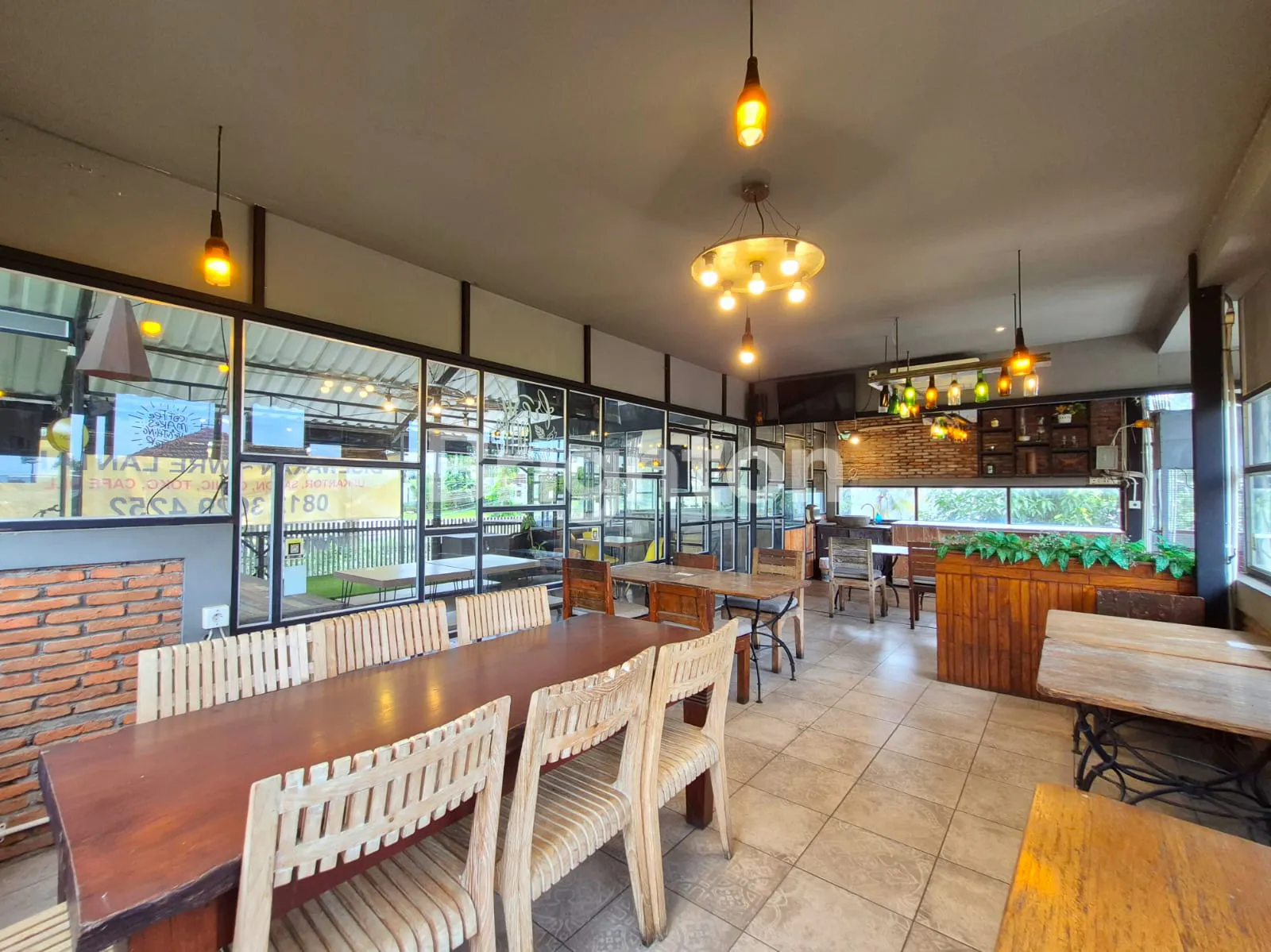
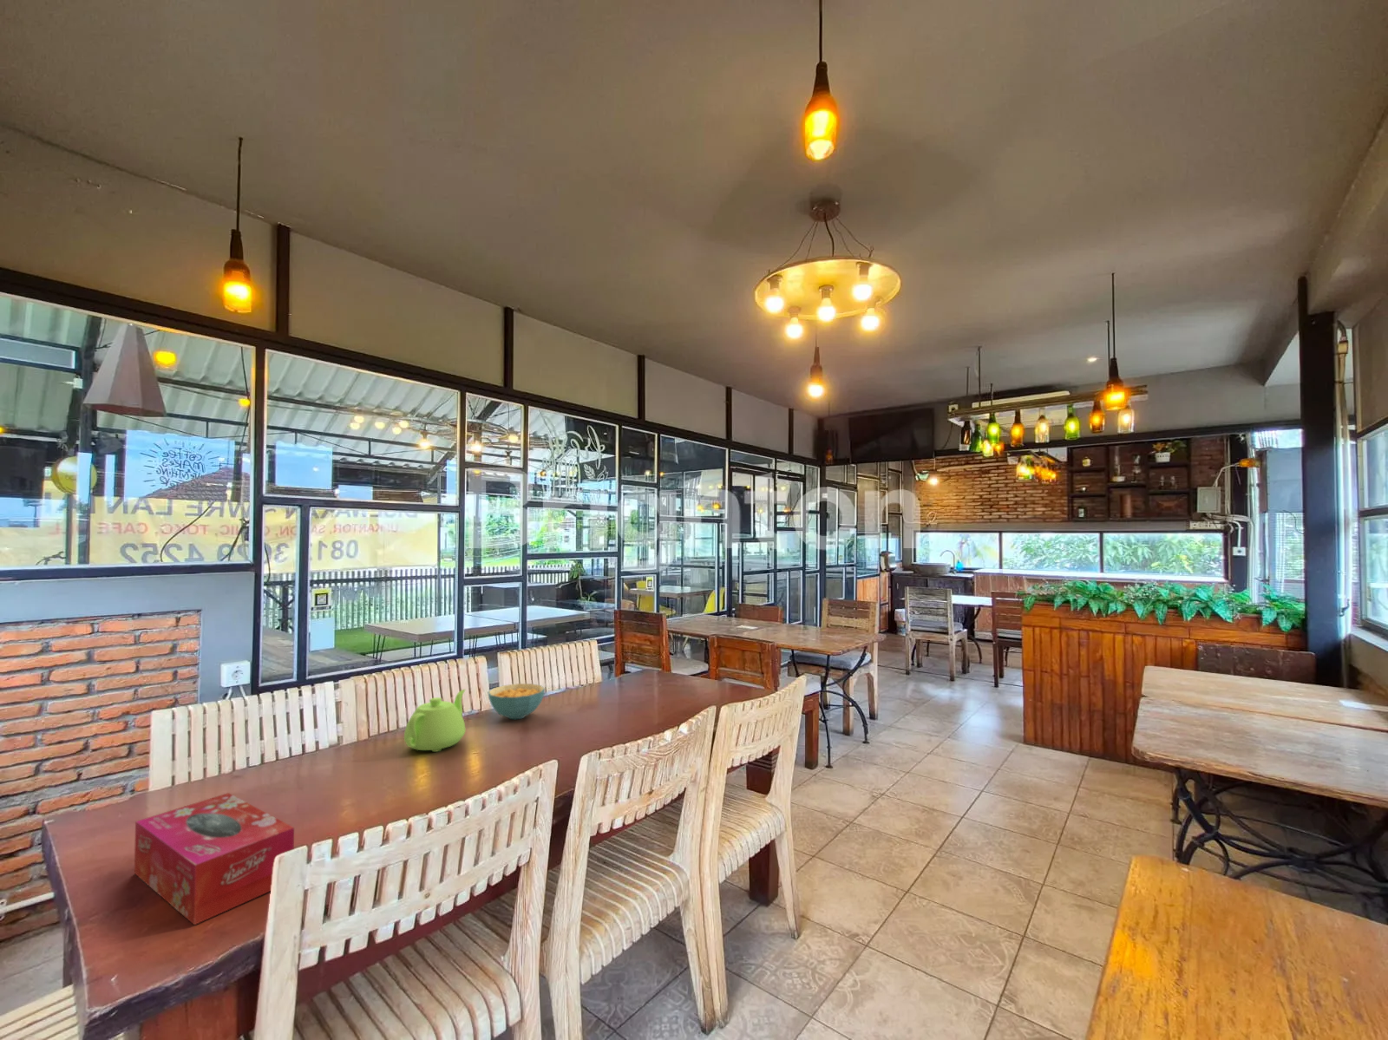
+ tissue box [133,792,295,925]
+ teapot [403,688,466,753]
+ cereal bowl [487,683,546,720]
